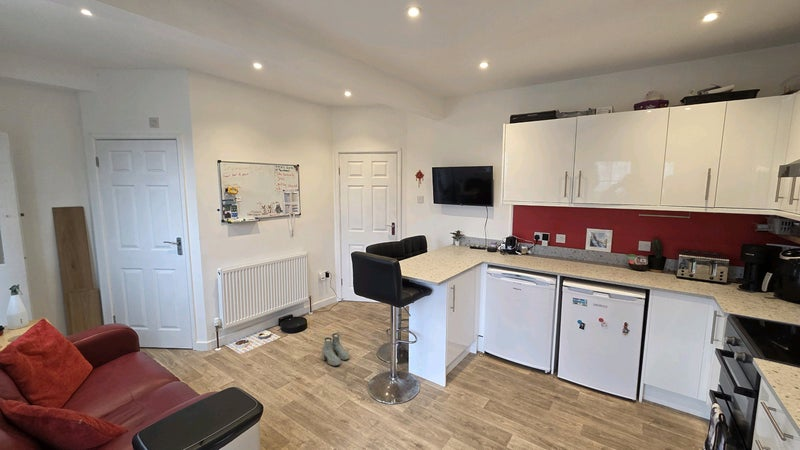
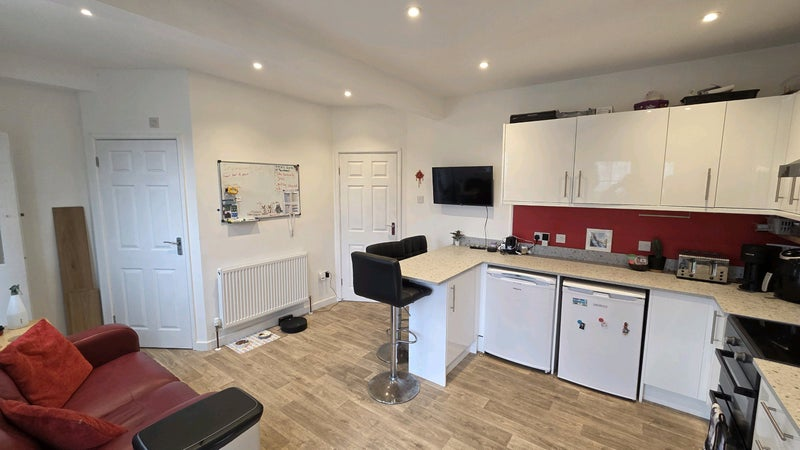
- boots [321,332,350,367]
